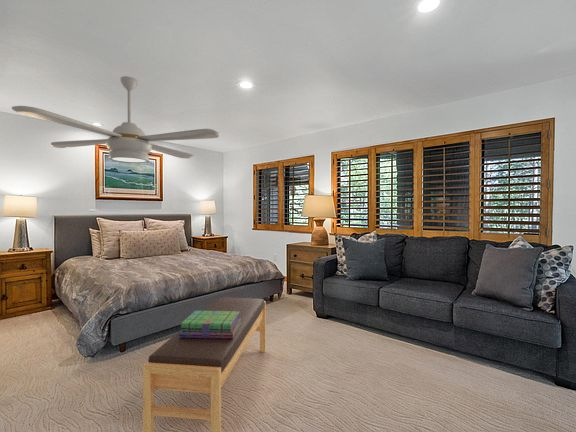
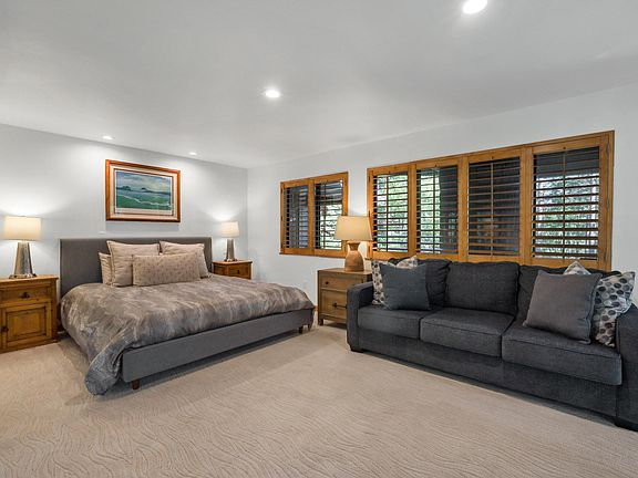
- ceiling fan [11,75,221,164]
- bench [142,296,267,432]
- stack of books [179,310,241,339]
